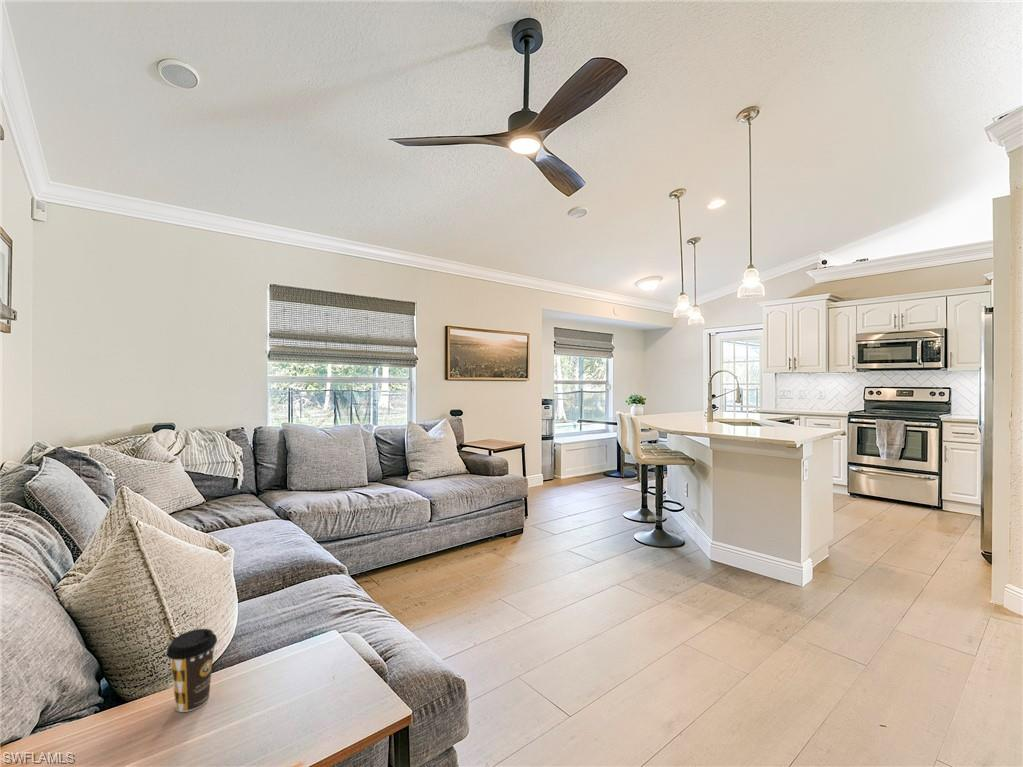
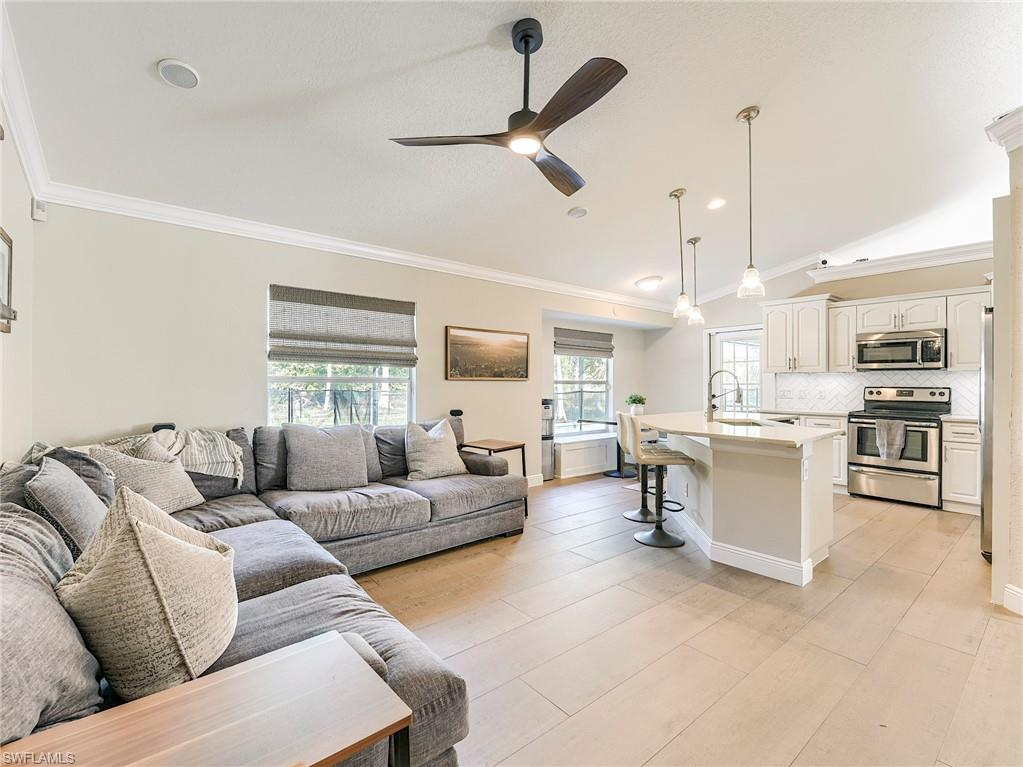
- coffee cup [165,628,218,713]
